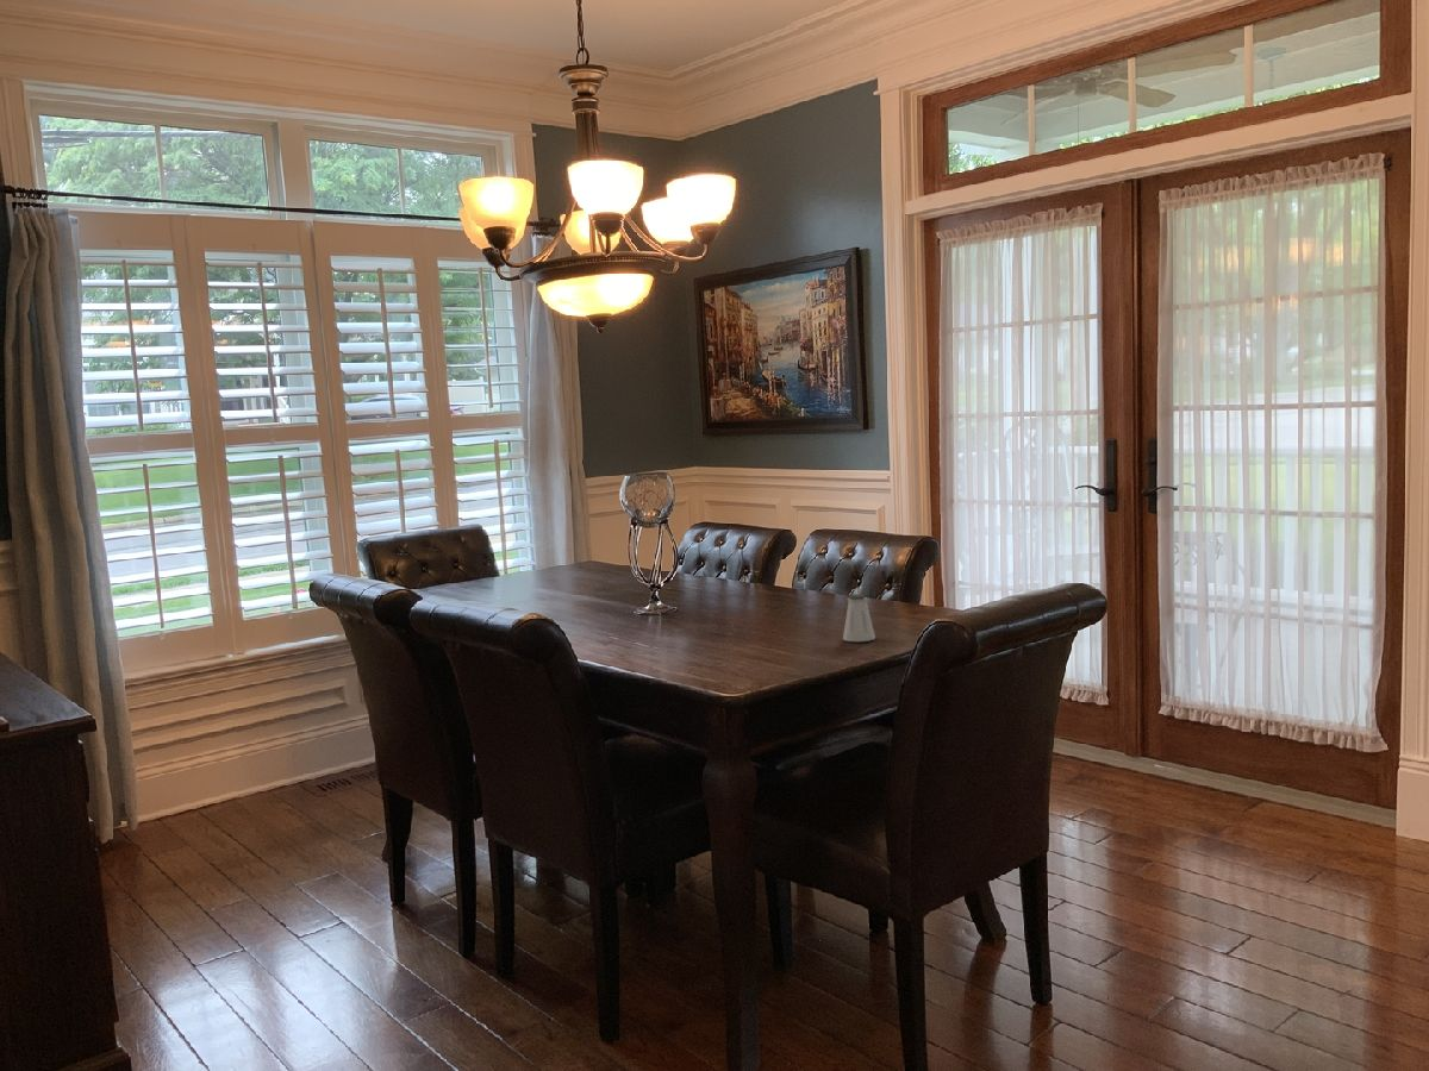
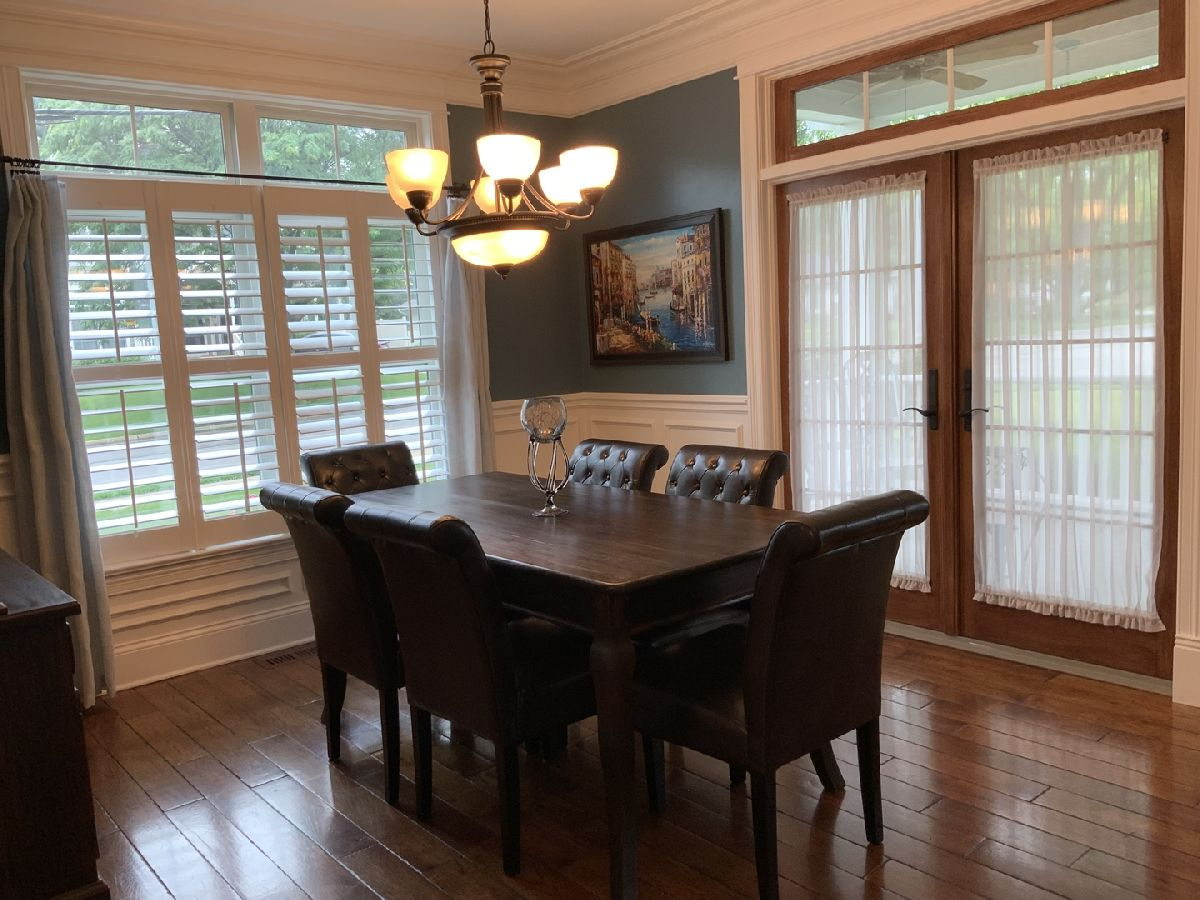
- saltshaker [842,593,876,643]
